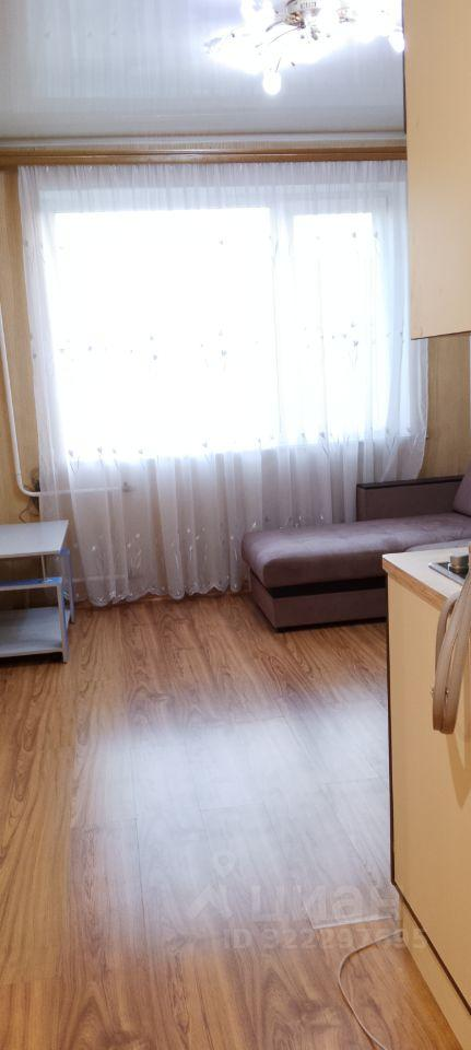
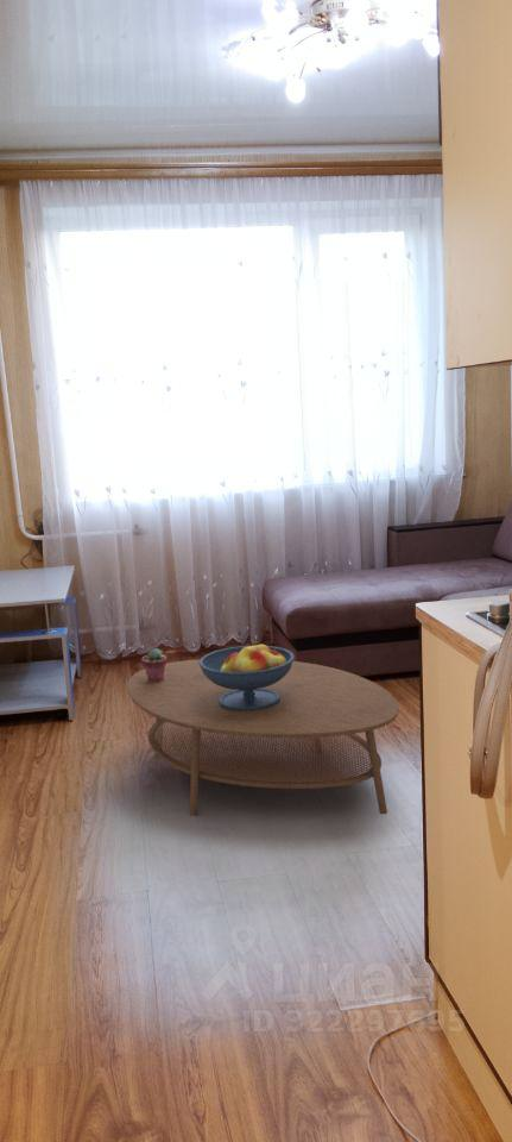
+ coffee table [126,658,400,817]
+ fruit bowl [198,640,296,710]
+ potted succulent [141,647,167,682]
